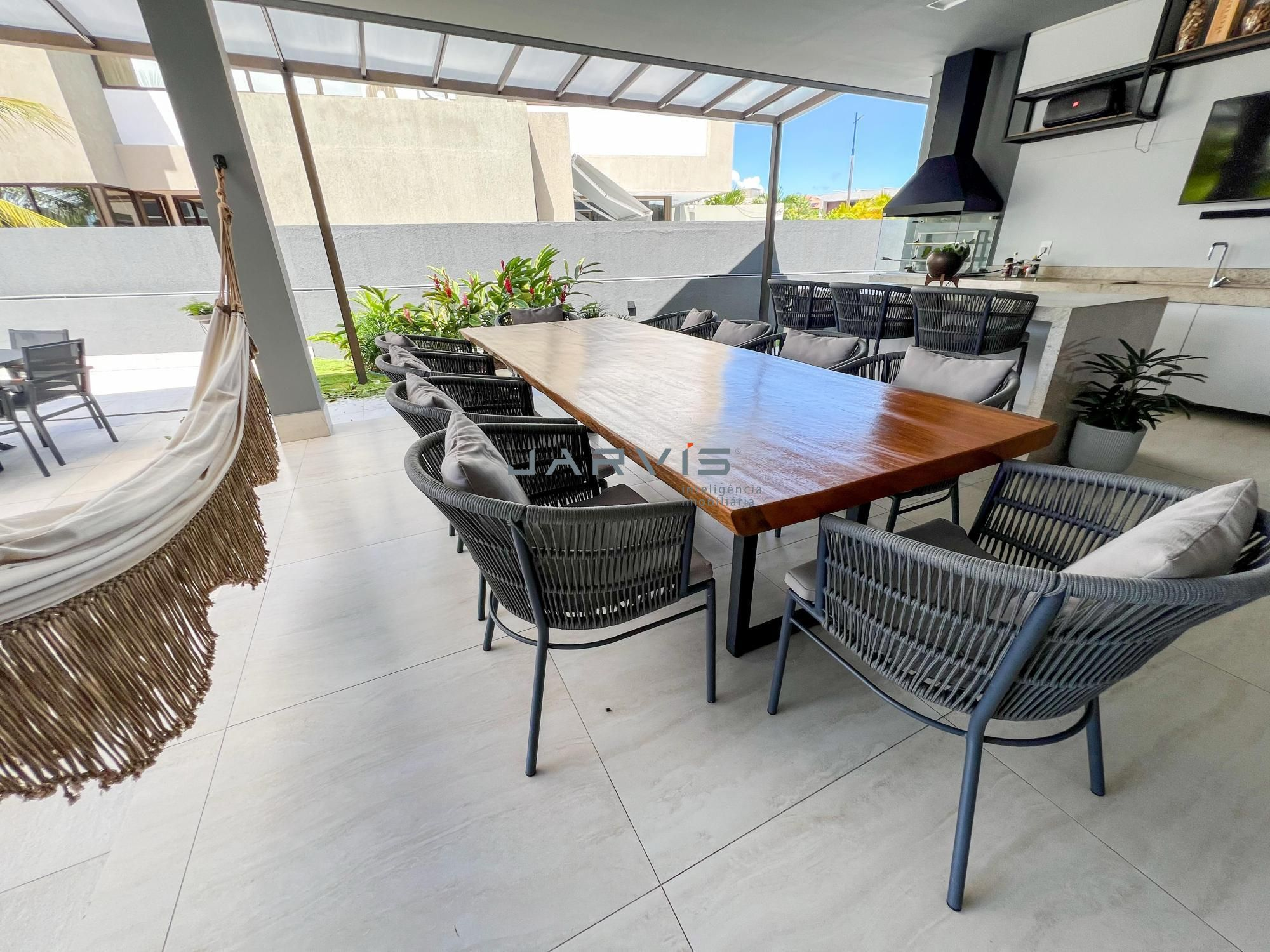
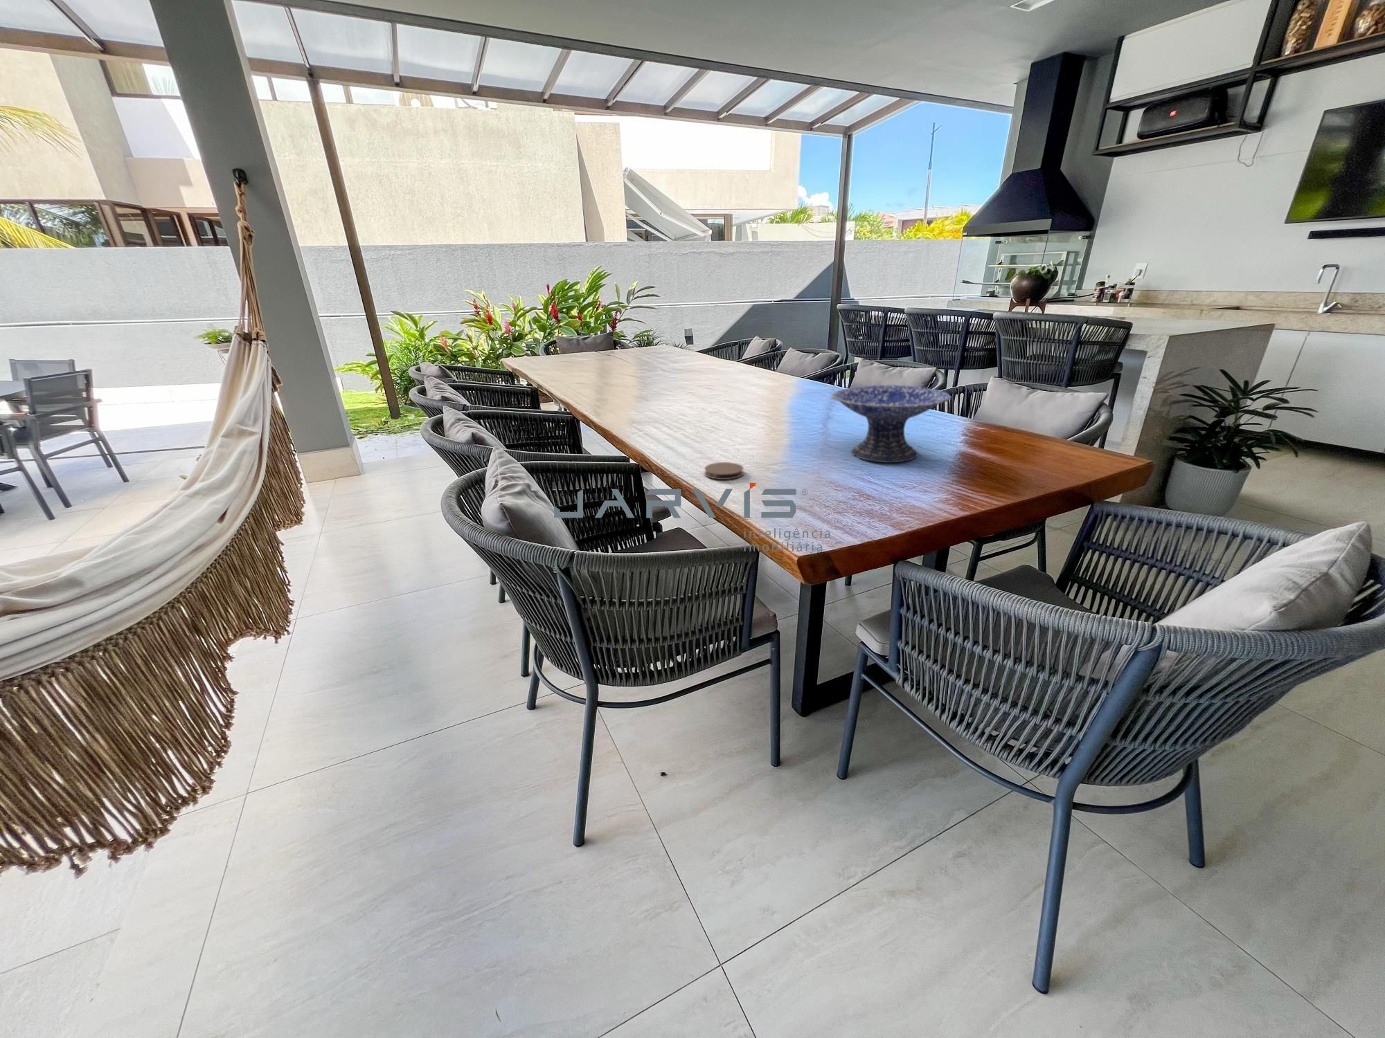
+ decorative bowl [830,384,951,463]
+ coaster [703,461,745,480]
